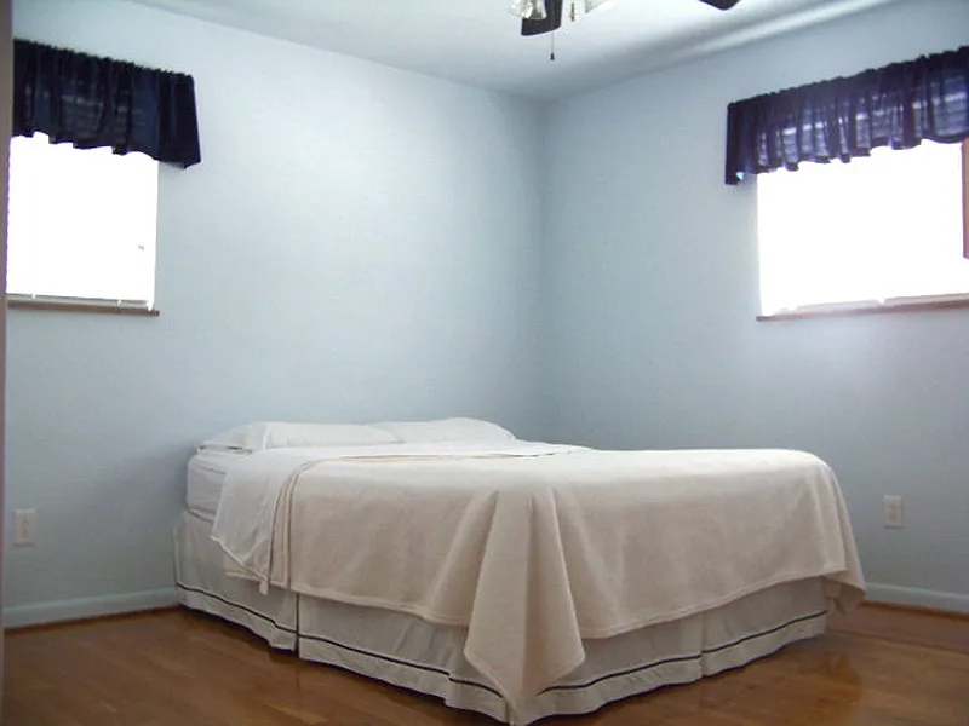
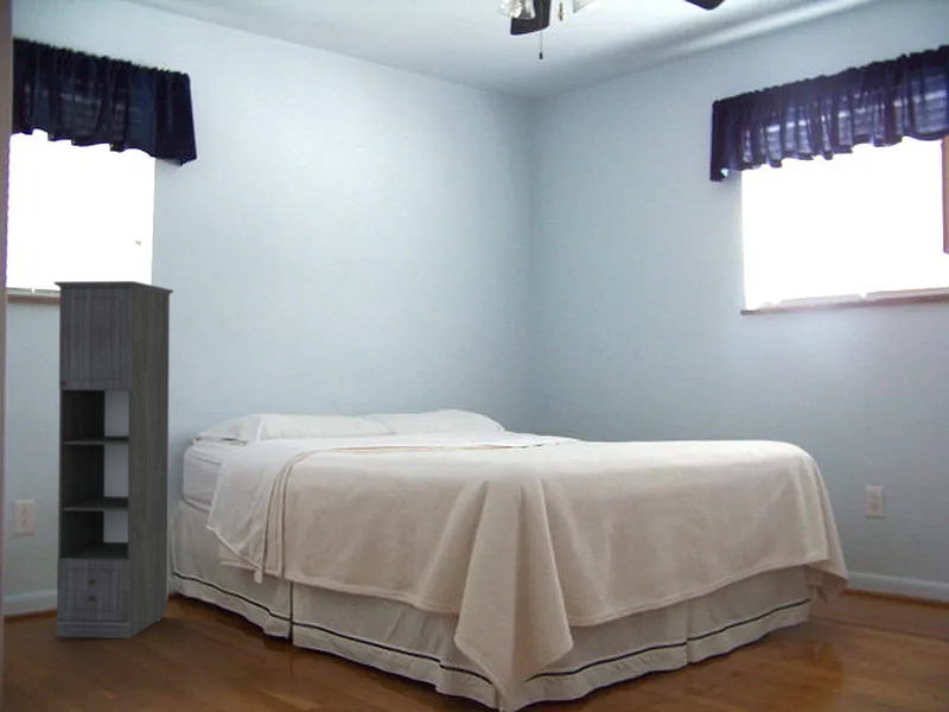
+ storage cabinet [52,280,174,640]
